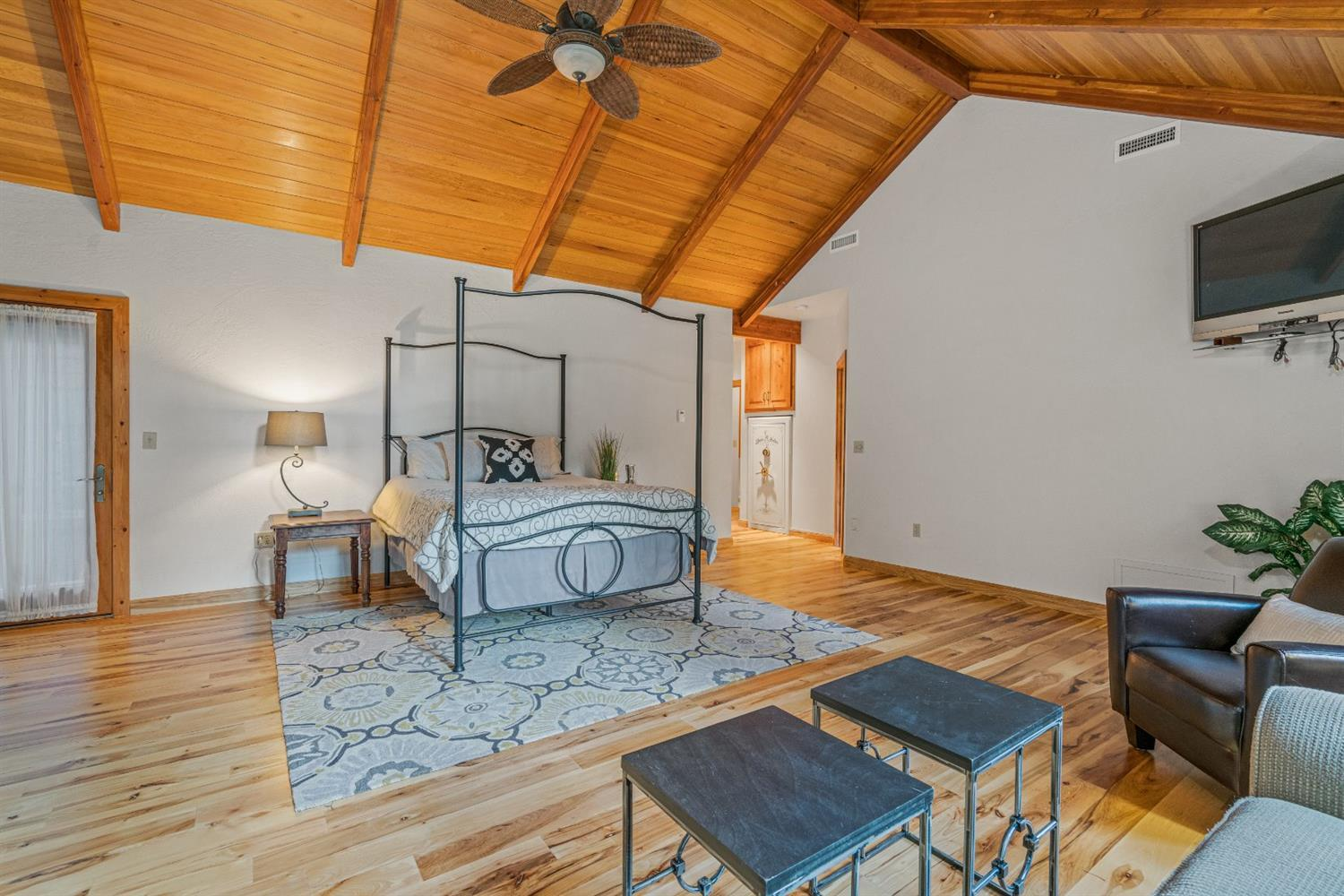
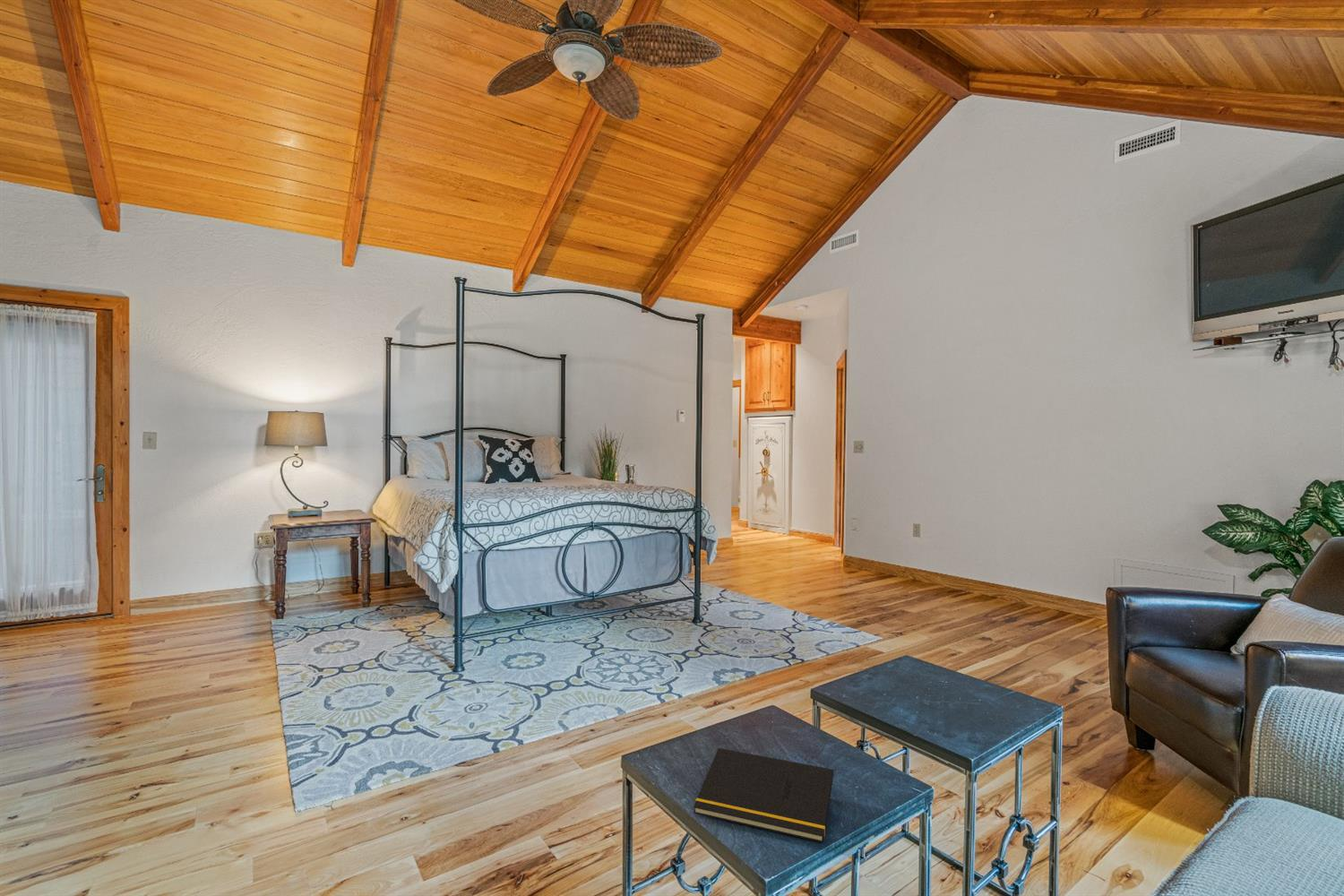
+ notepad [693,747,834,843]
